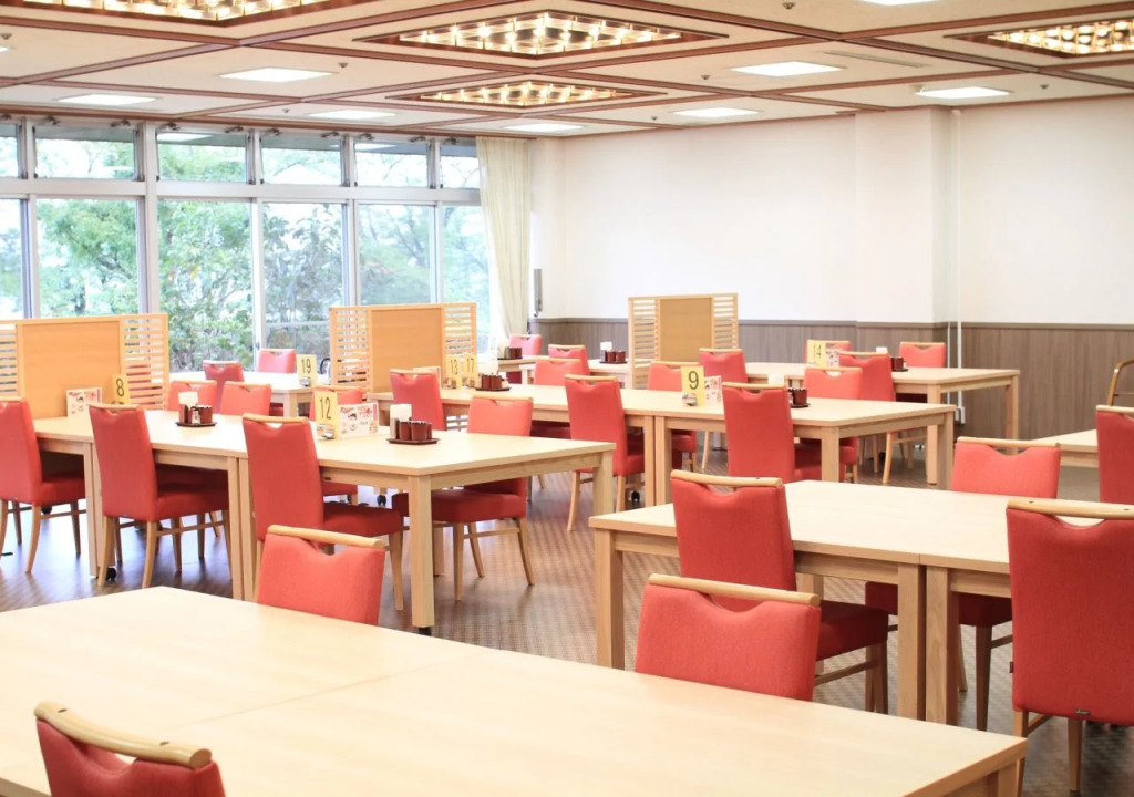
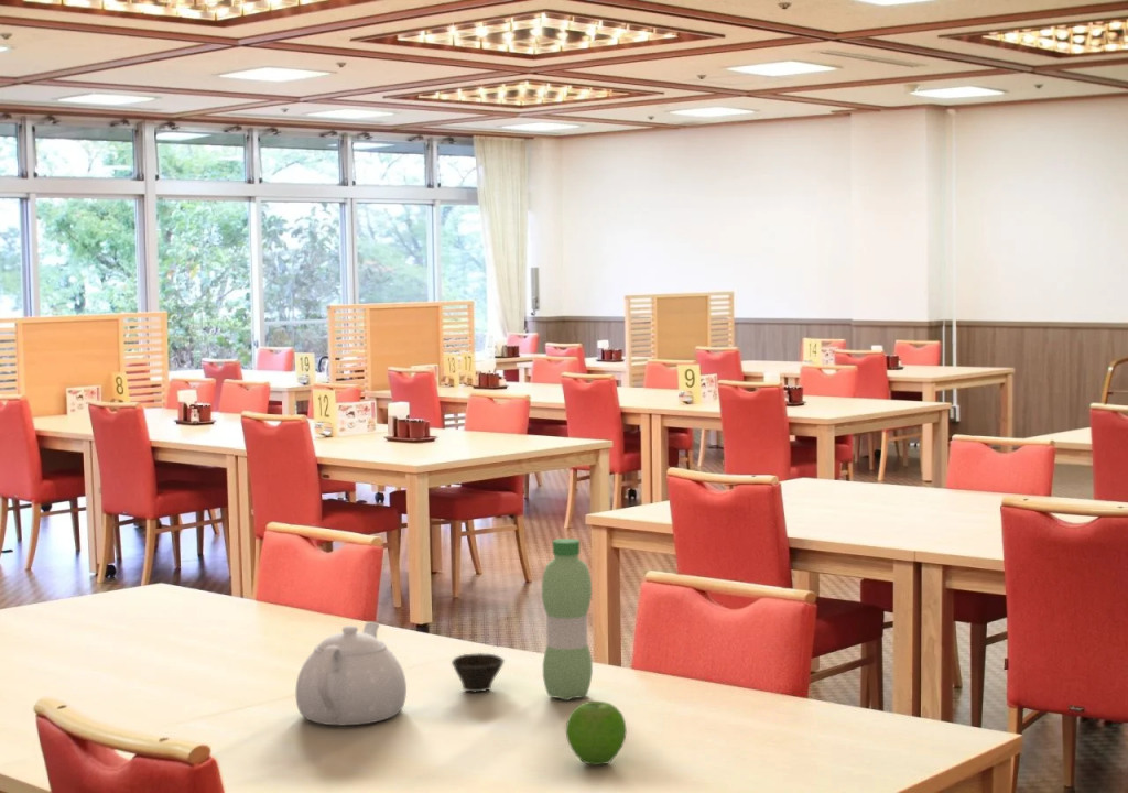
+ cup [451,652,506,693]
+ teapot [294,621,408,726]
+ fruit [565,700,628,767]
+ water bottle [541,537,594,702]
